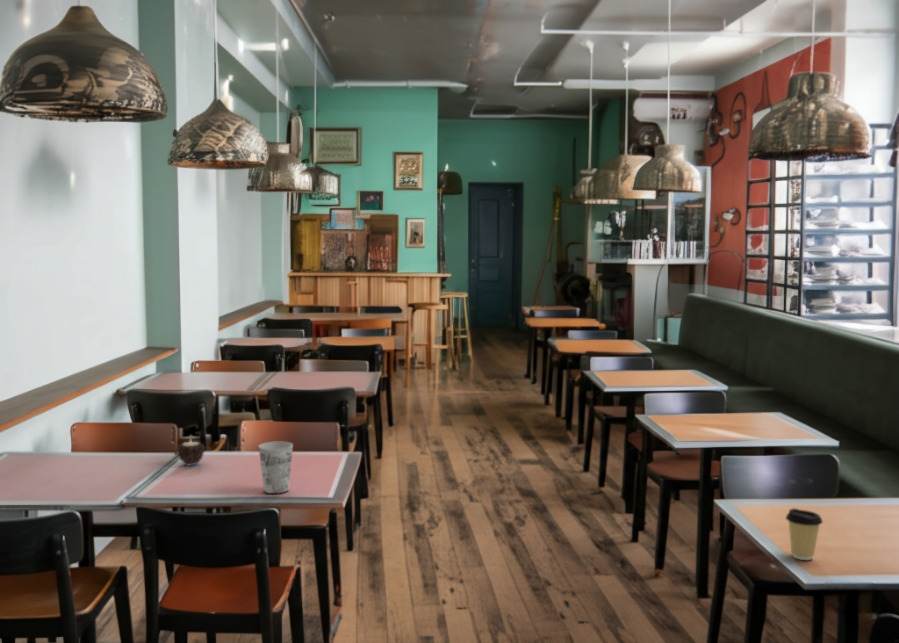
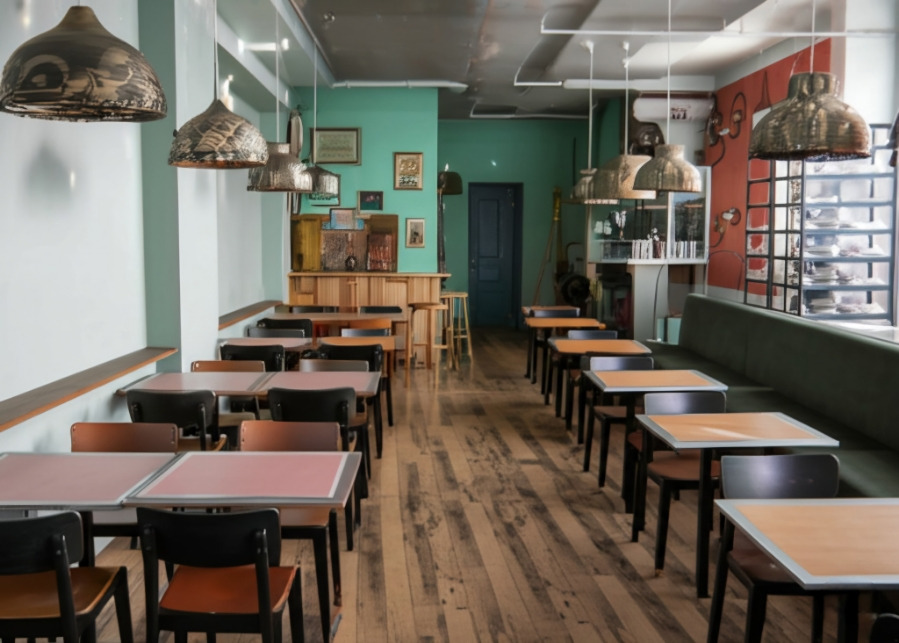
- cup [258,441,294,495]
- candle [176,439,206,467]
- coffee cup [785,507,824,561]
